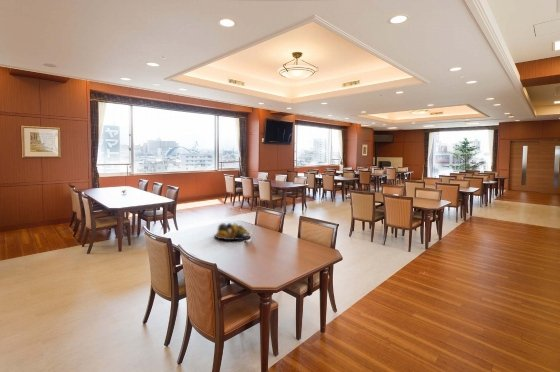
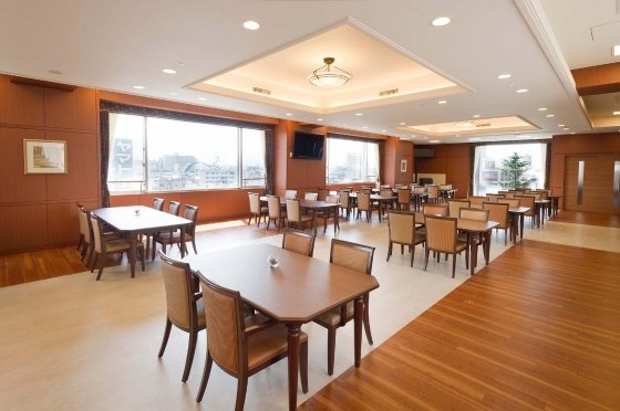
- fruit bowl [213,222,251,241]
